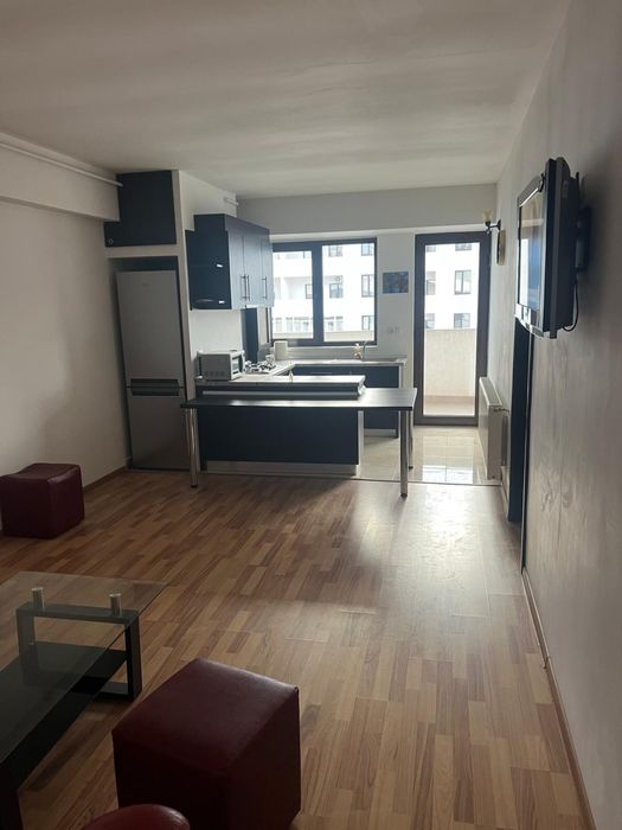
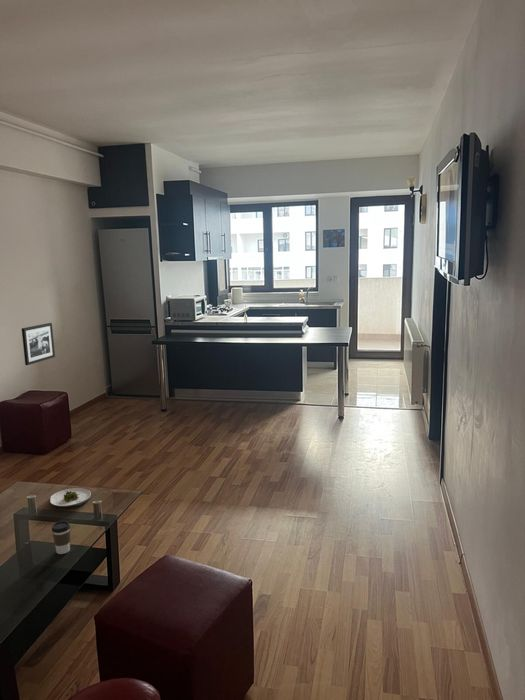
+ salad plate [49,487,92,508]
+ picture frame [21,322,56,366]
+ coffee cup [51,520,71,555]
